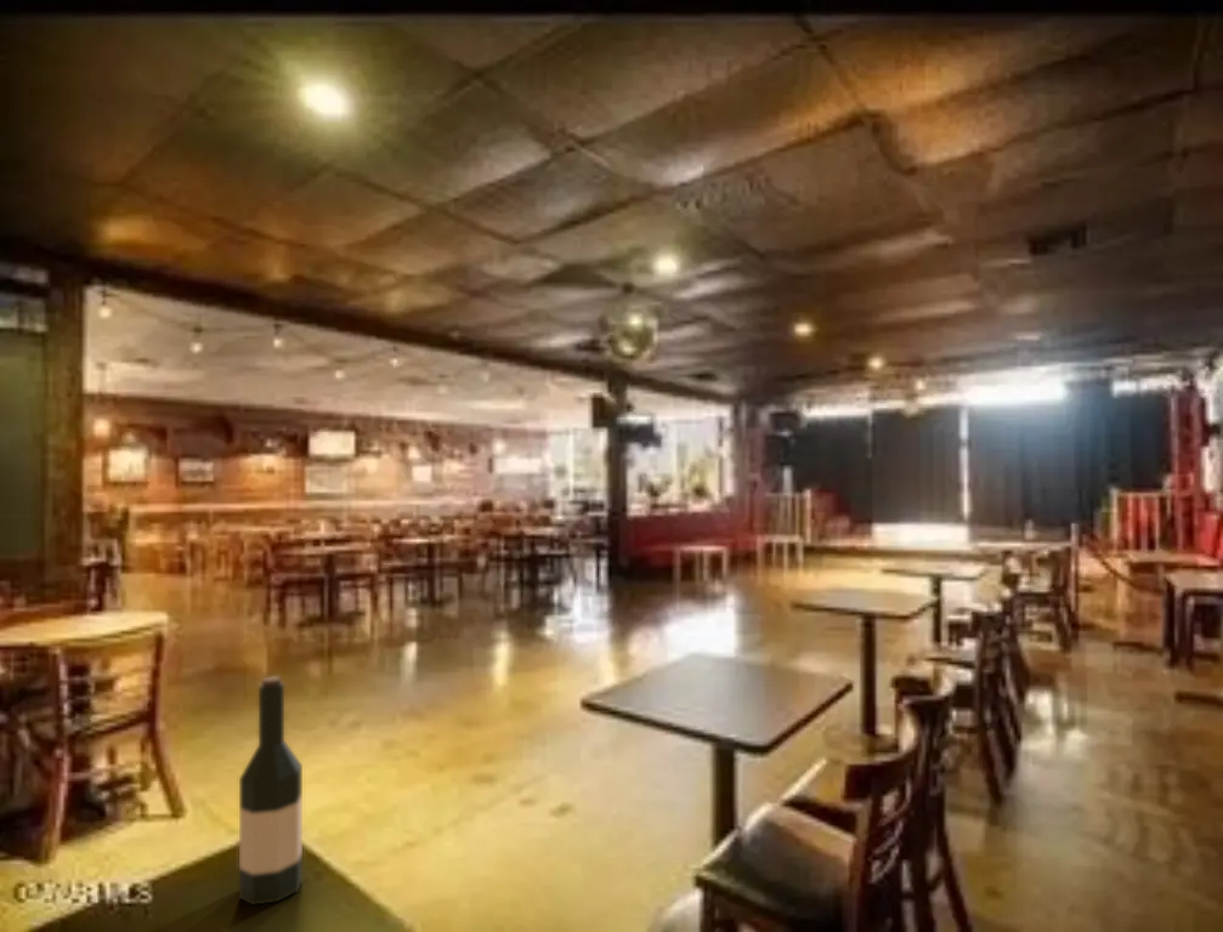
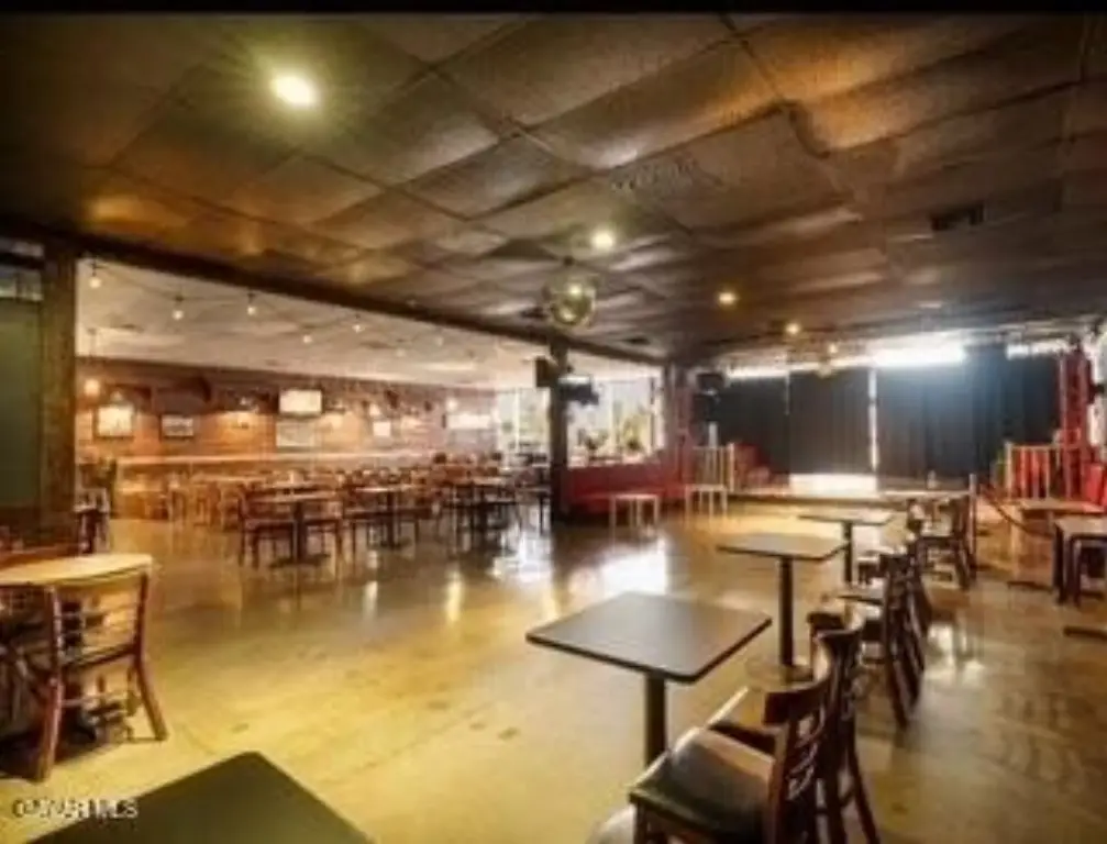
- wine bottle [238,675,304,907]
